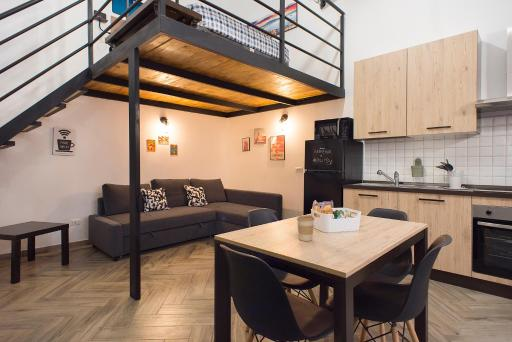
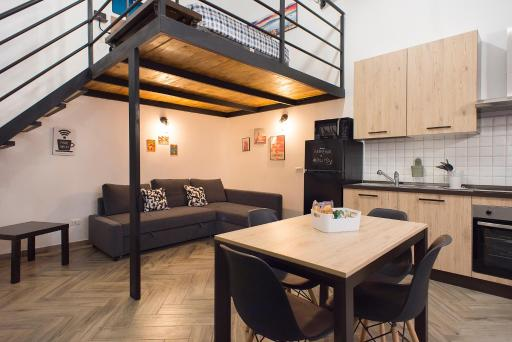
- coffee cup [296,214,315,242]
